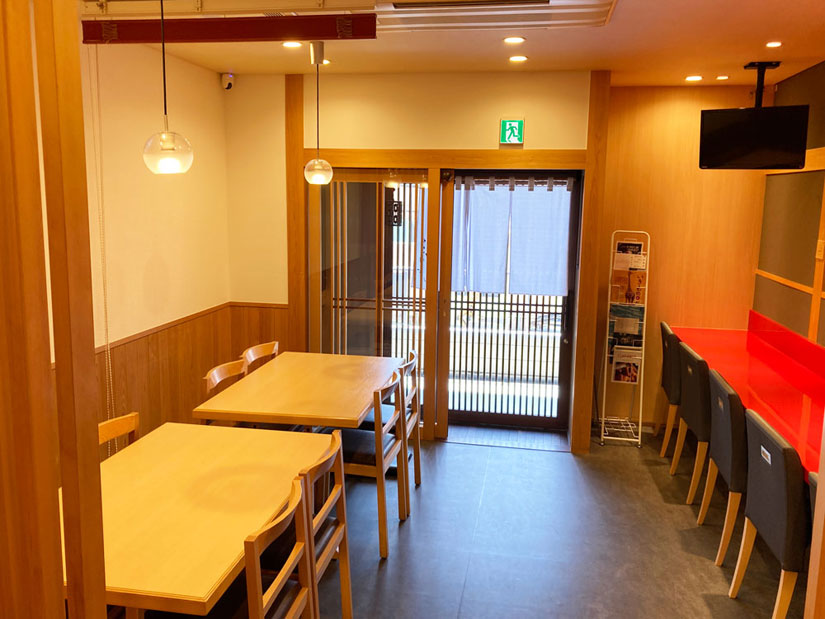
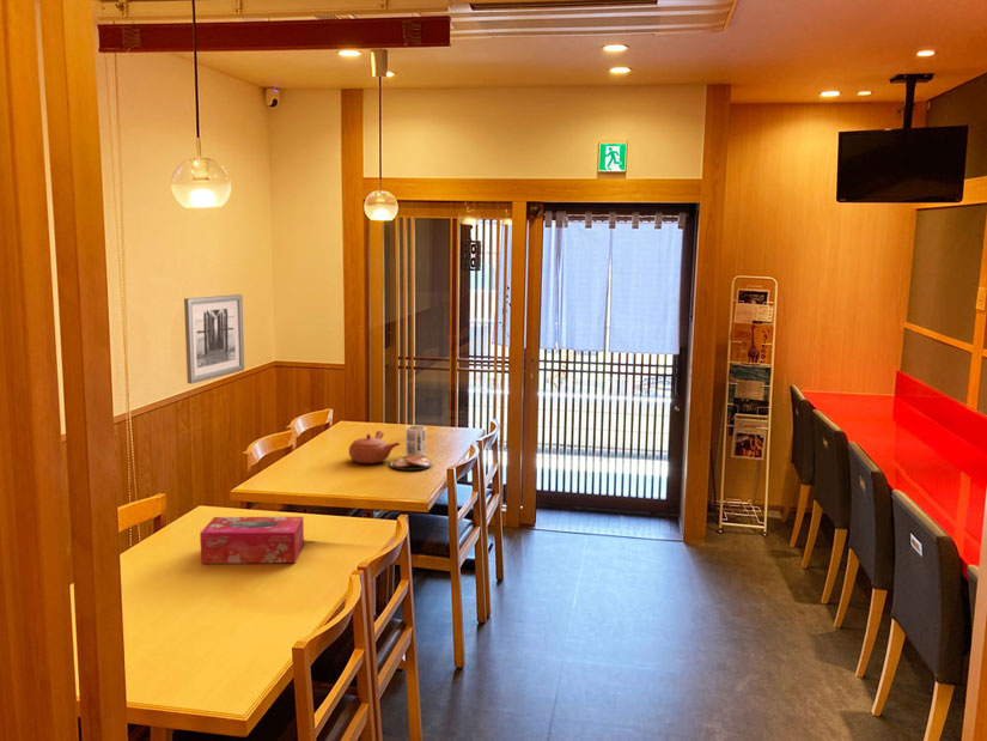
+ teapot [348,424,433,472]
+ tissue box [199,516,305,565]
+ wall art [183,293,245,385]
